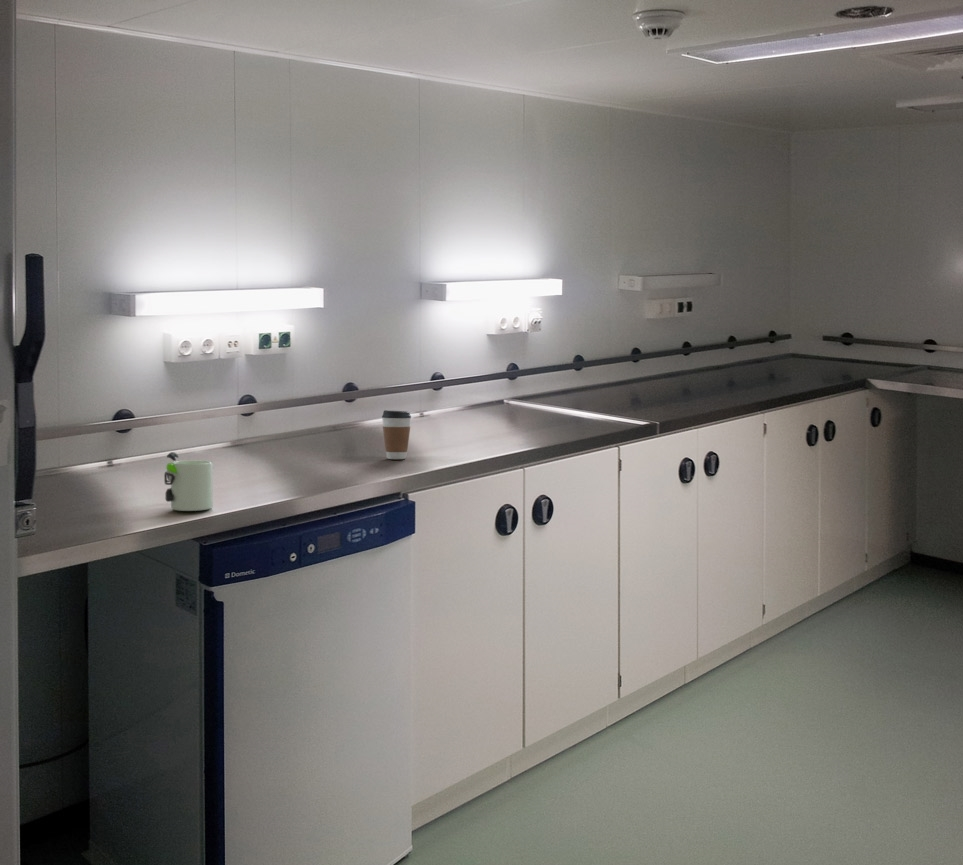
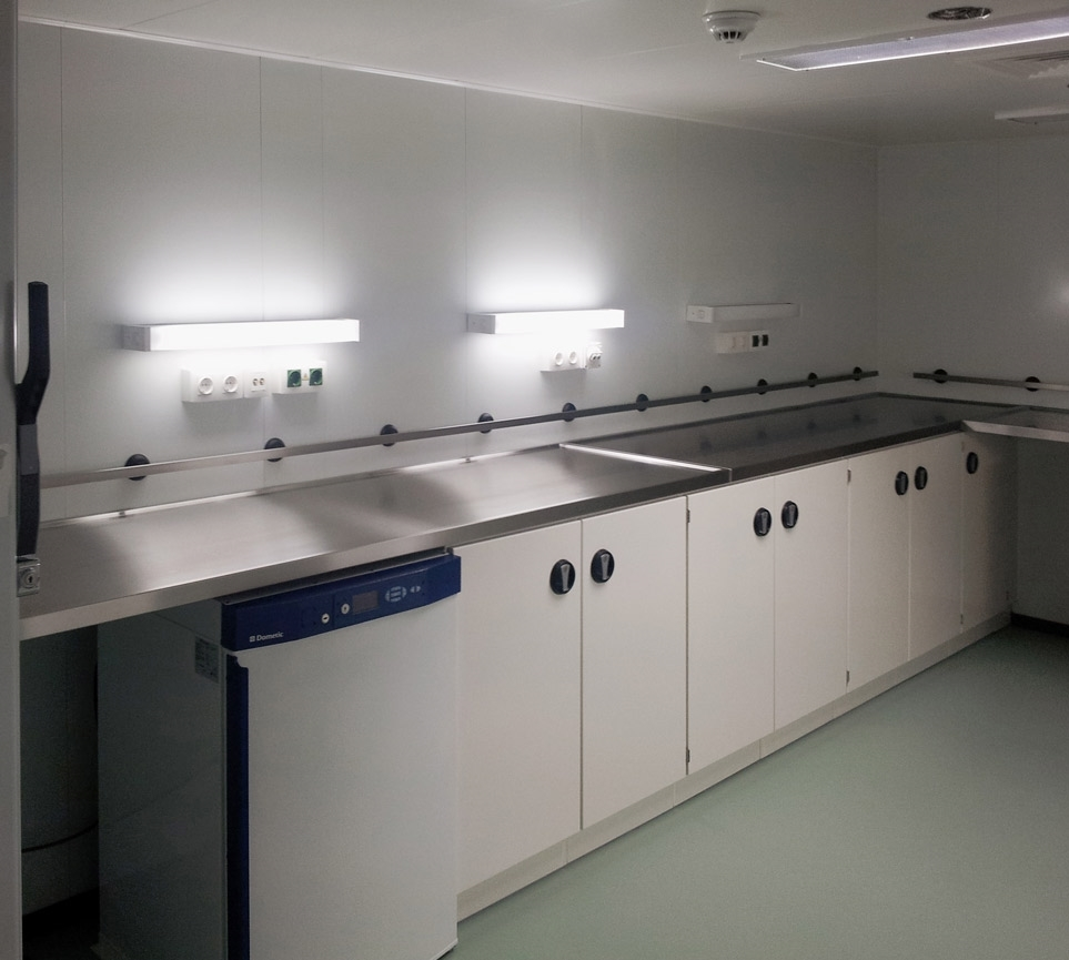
- coffee cup [381,409,412,460]
- mug [163,451,214,512]
